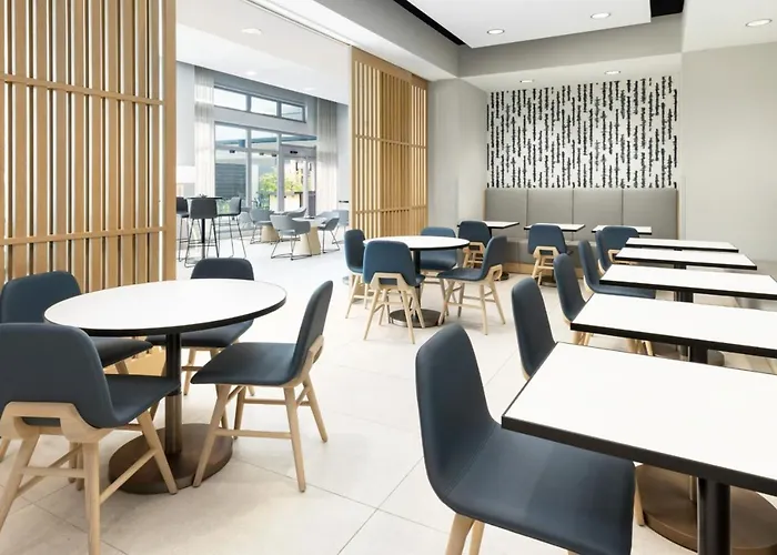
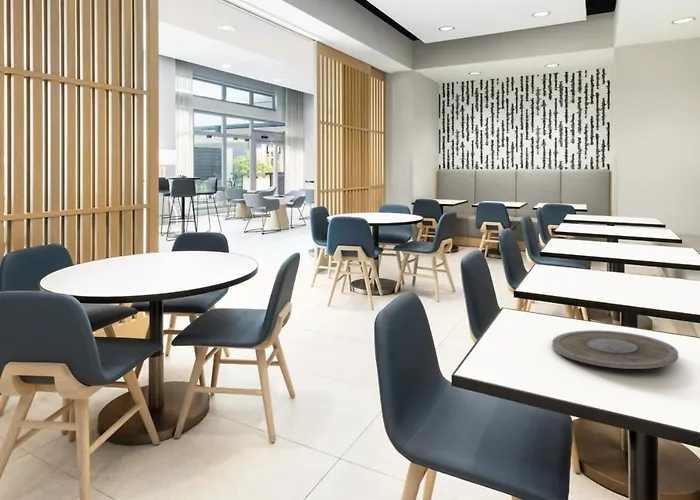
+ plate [551,329,679,370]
